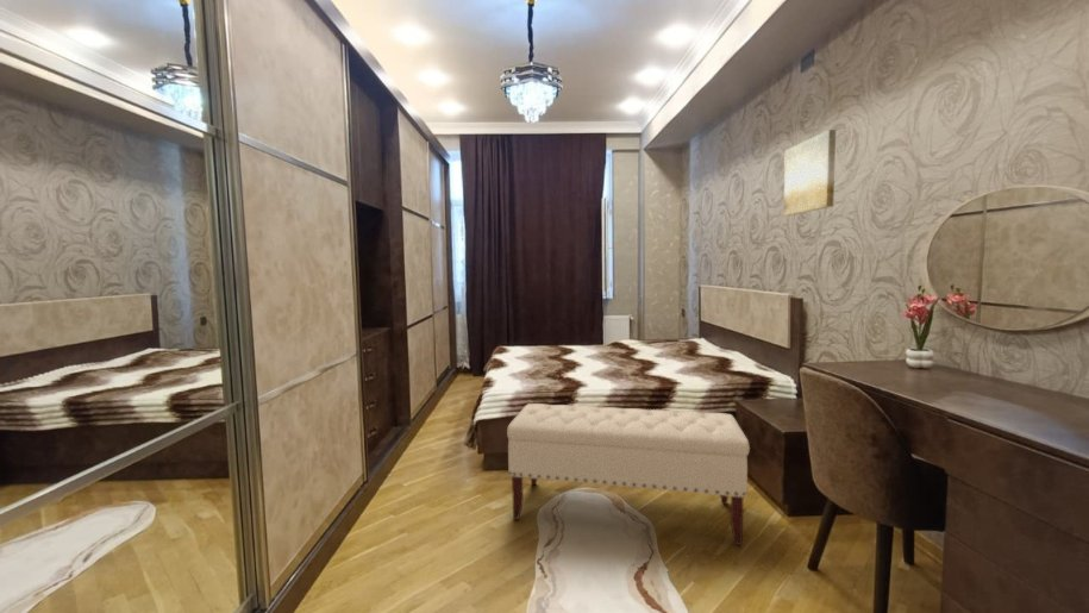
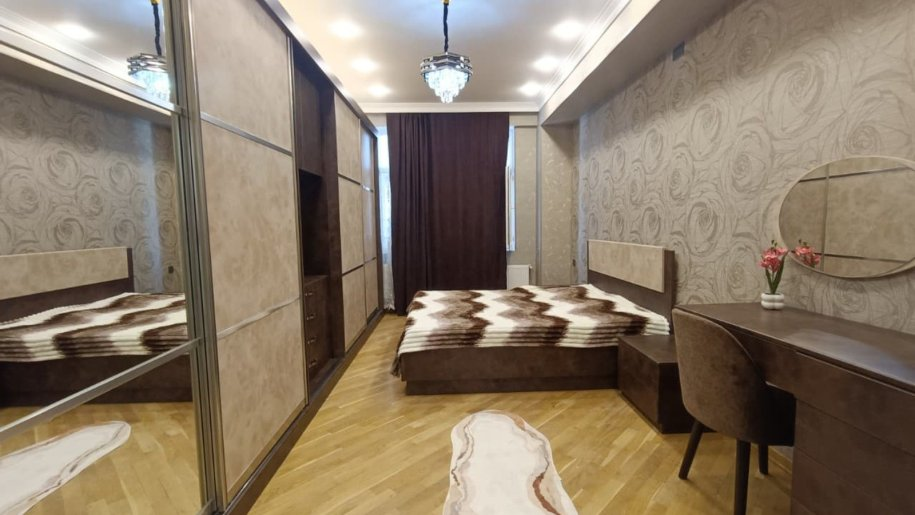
- bench [506,402,751,546]
- wall art [782,129,837,217]
